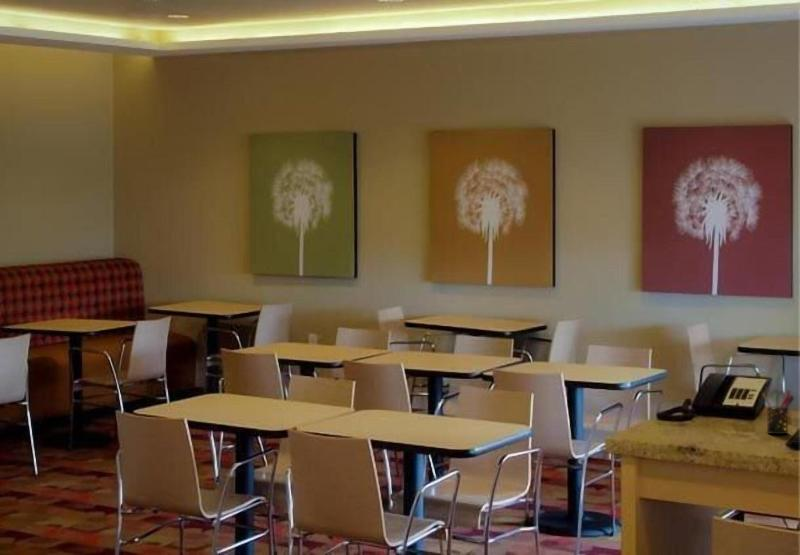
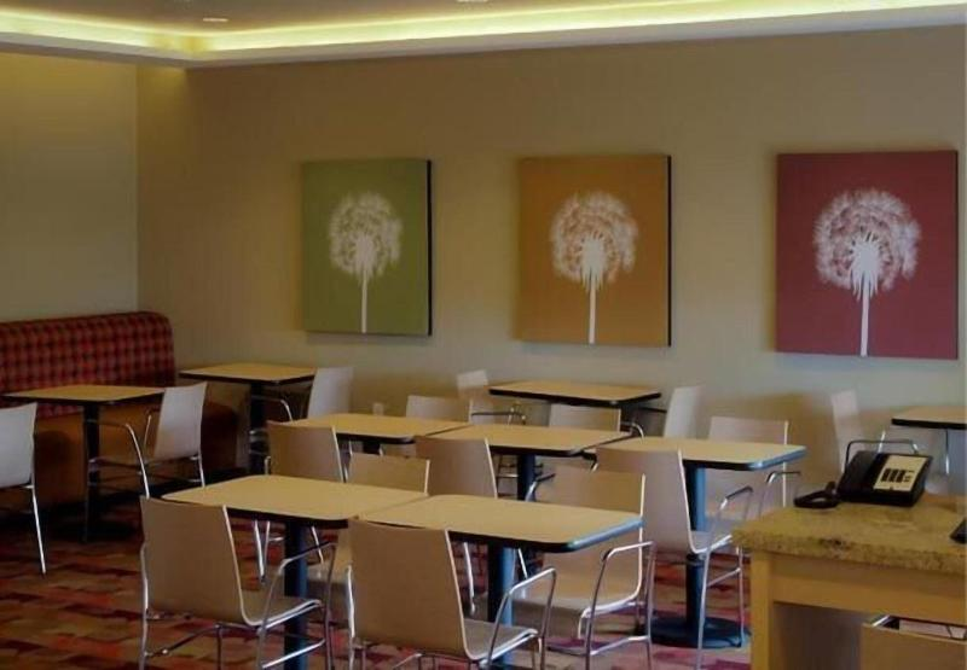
- pen holder [761,389,795,435]
